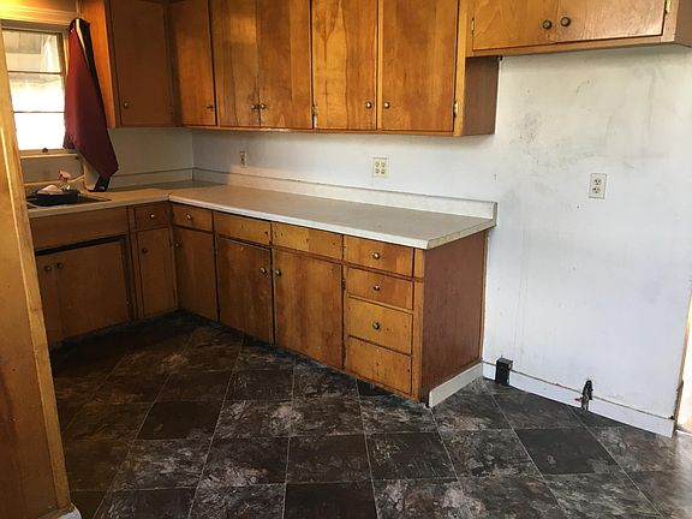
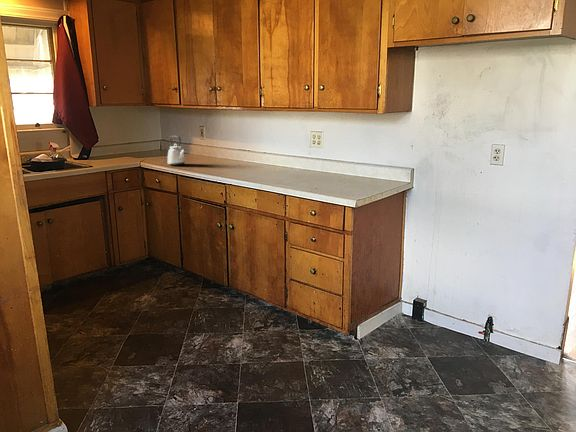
+ kettle [167,135,186,166]
